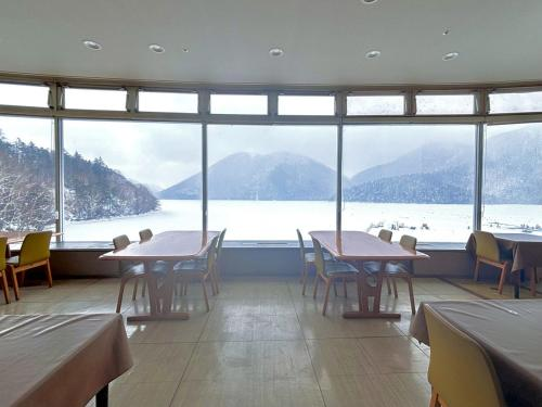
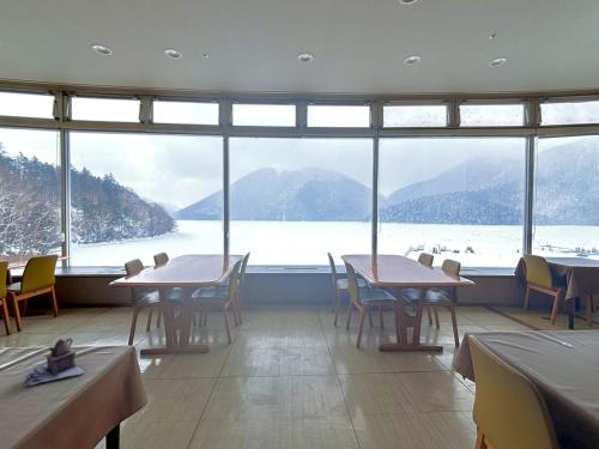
+ teapot [24,338,87,389]
